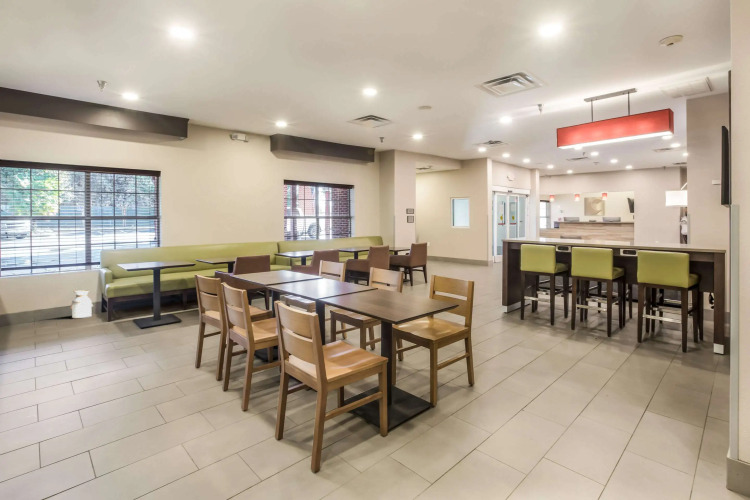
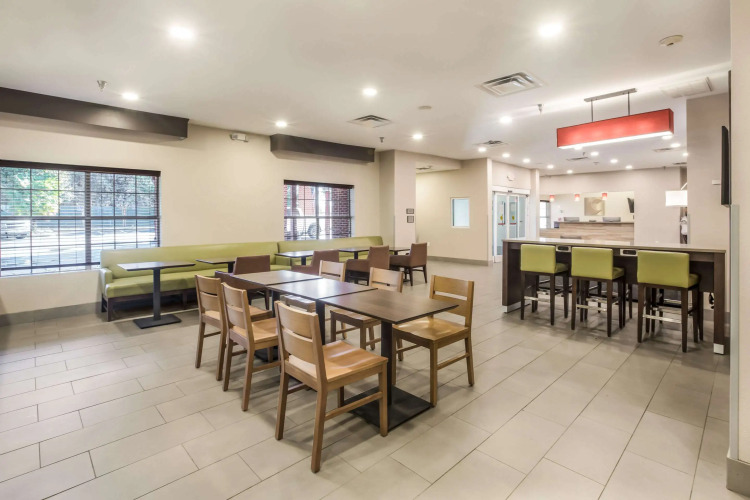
- planter [69,289,94,319]
